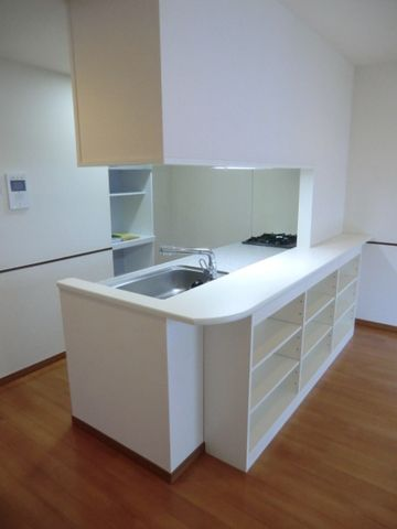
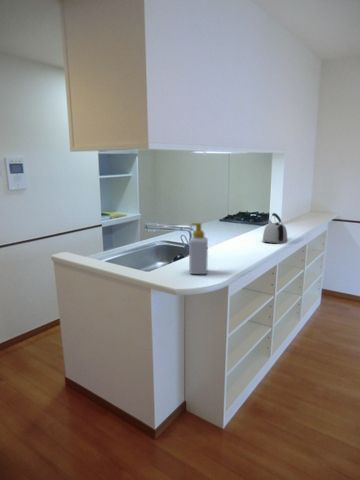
+ kettle [262,212,288,244]
+ soap bottle [188,222,209,275]
